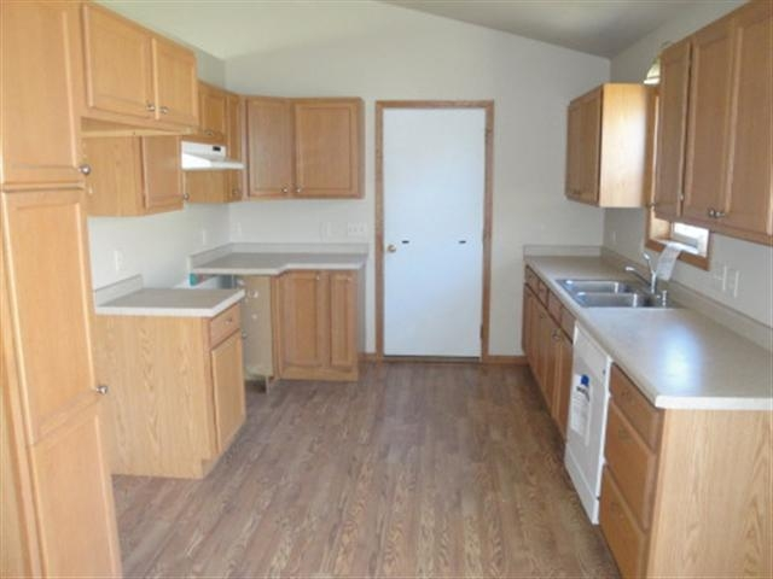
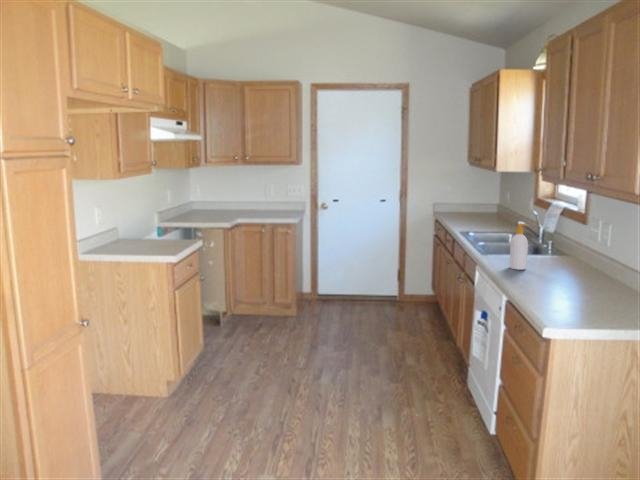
+ soap bottle [508,223,530,271]
